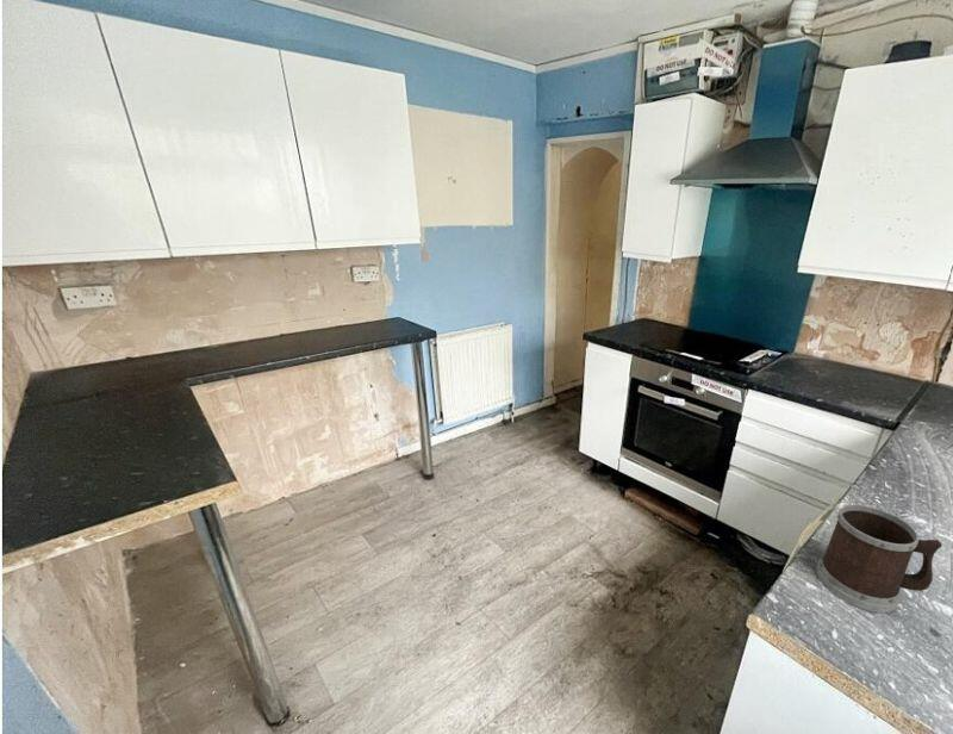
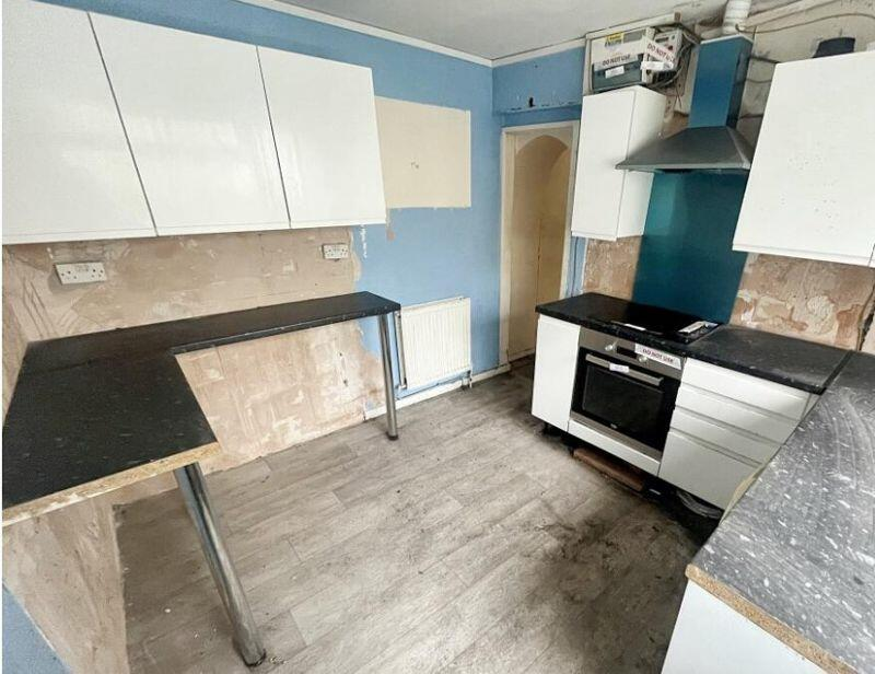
- mug [816,504,943,614]
